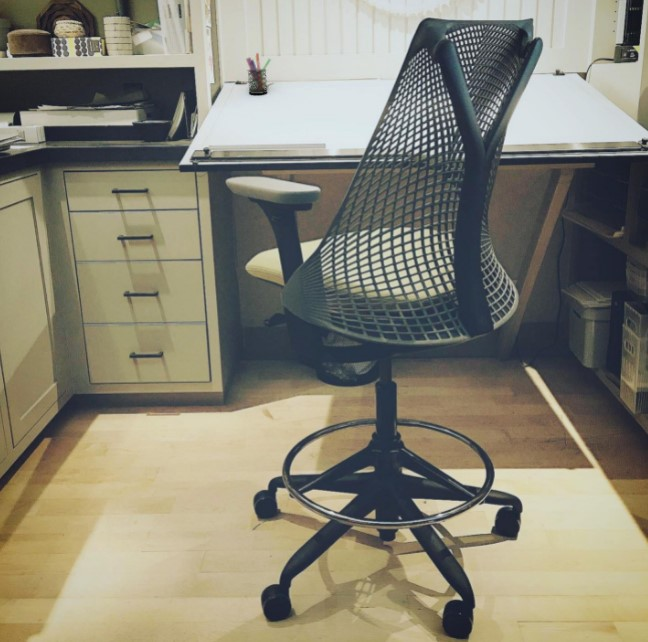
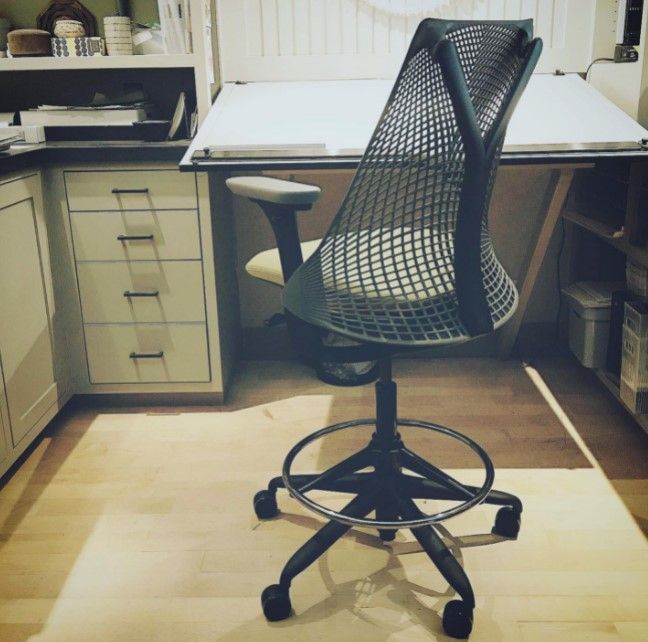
- pen holder [245,52,272,95]
